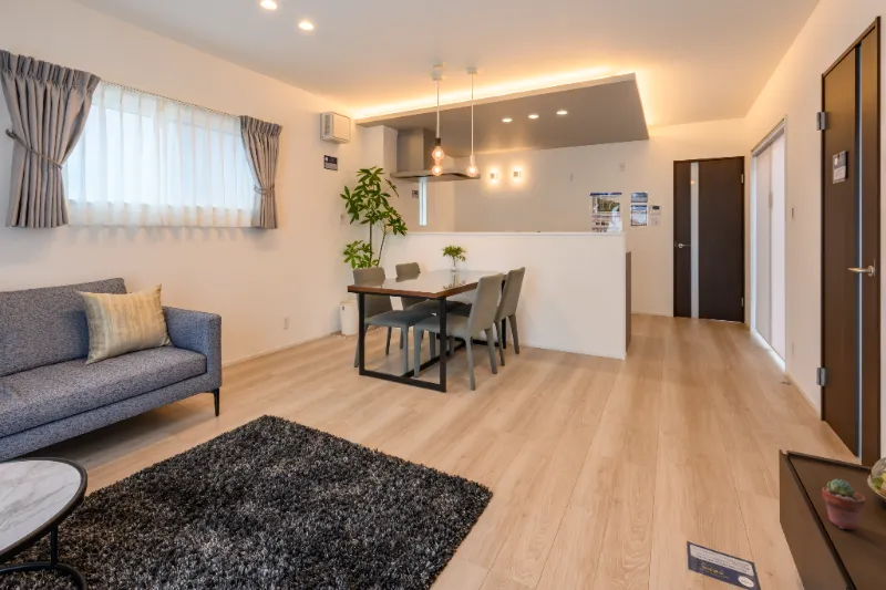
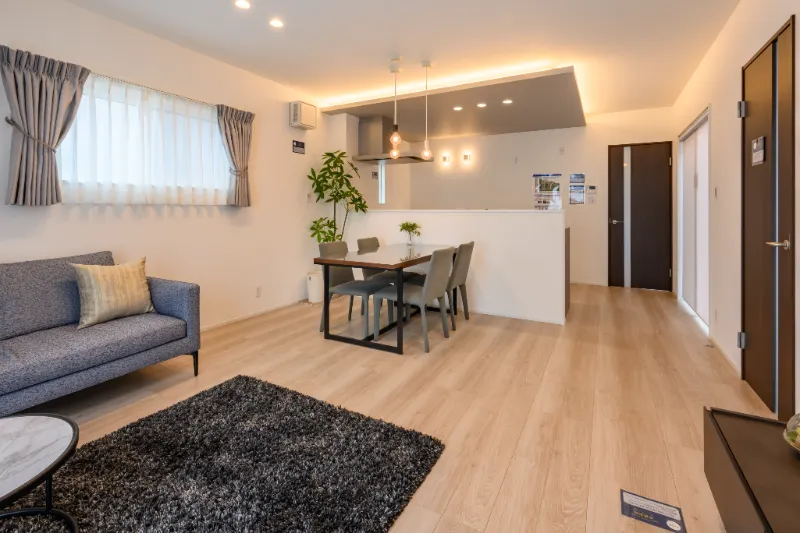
- potted succulent [821,478,867,530]
